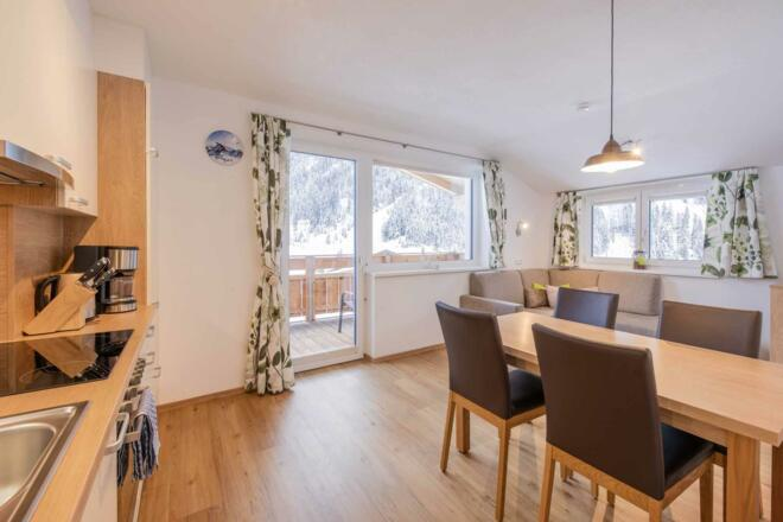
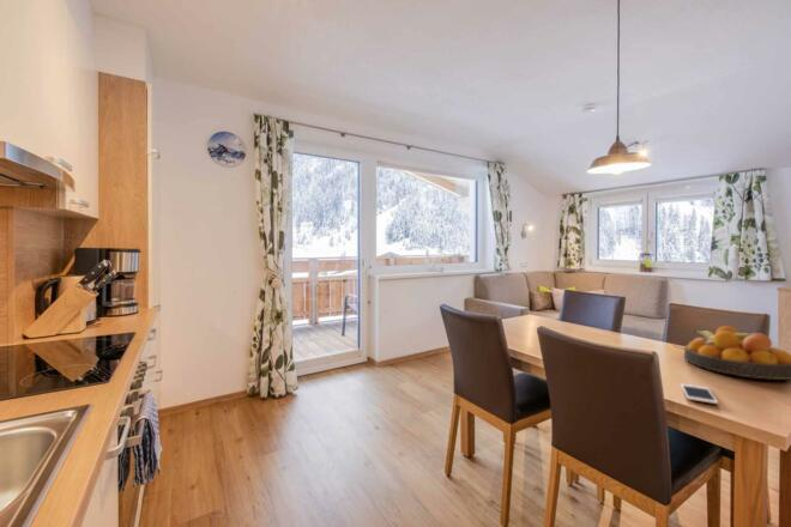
+ fruit bowl [683,325,791,381]
+ cell phone [680,383,719,405]
